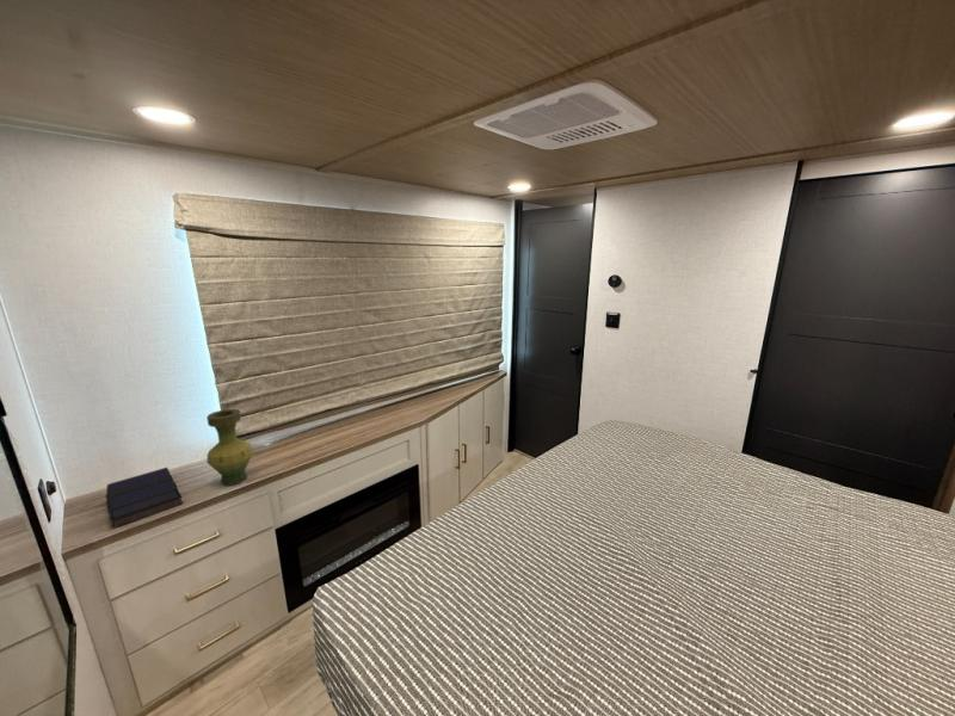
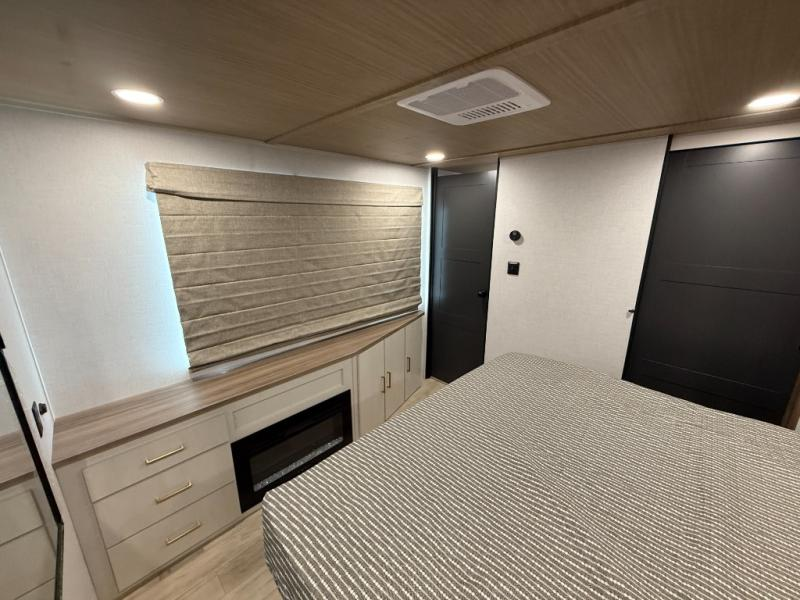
- vase [205,408,254,487]
- book [105,467,184,530]
